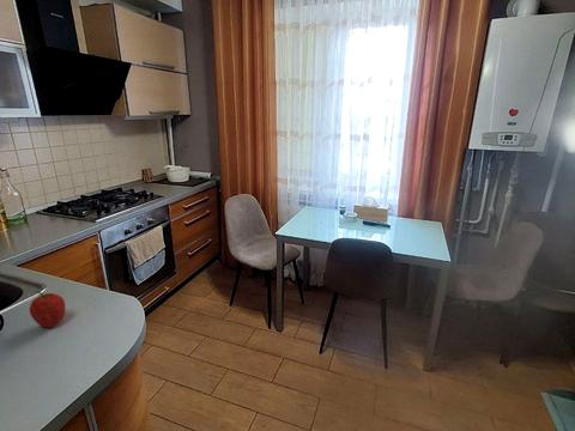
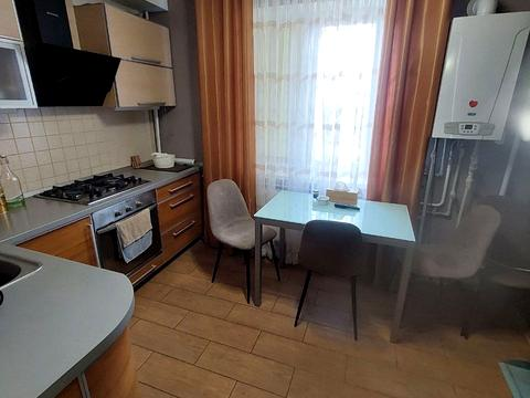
- fruit [29,291,66,329]
